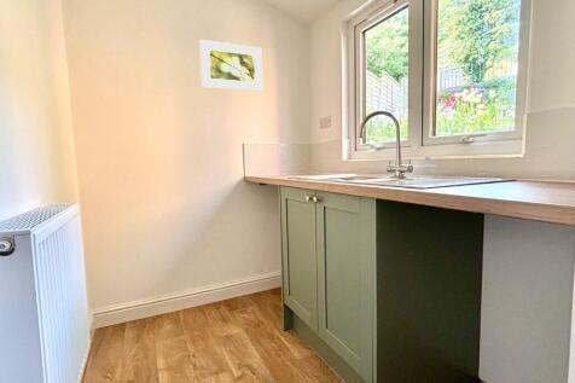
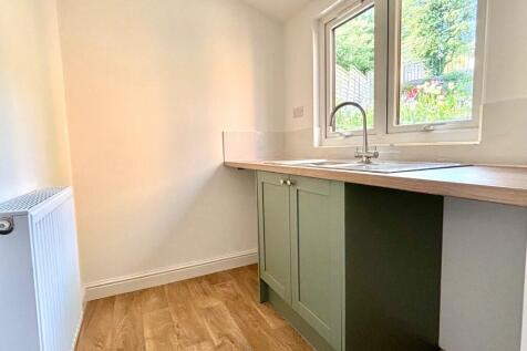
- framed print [199,39,265,93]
